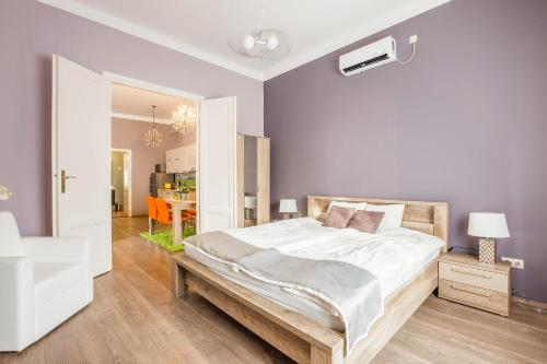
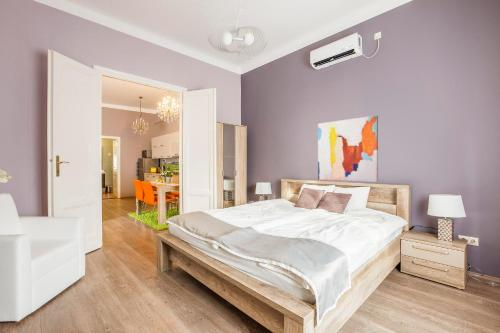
+ wall art [317,114,379,183]
